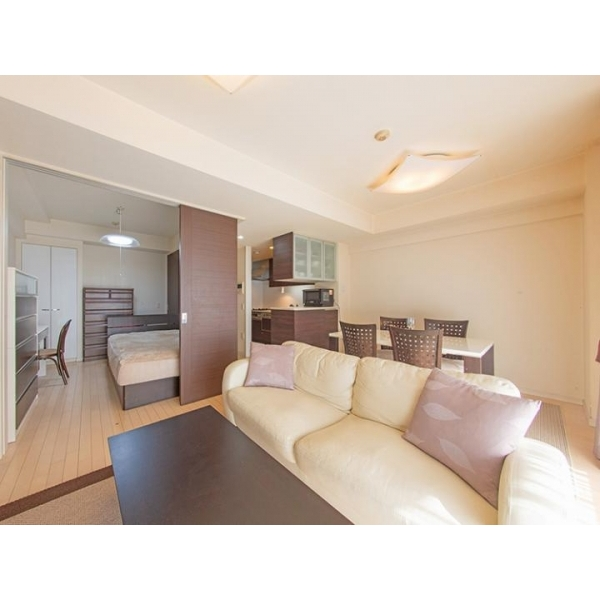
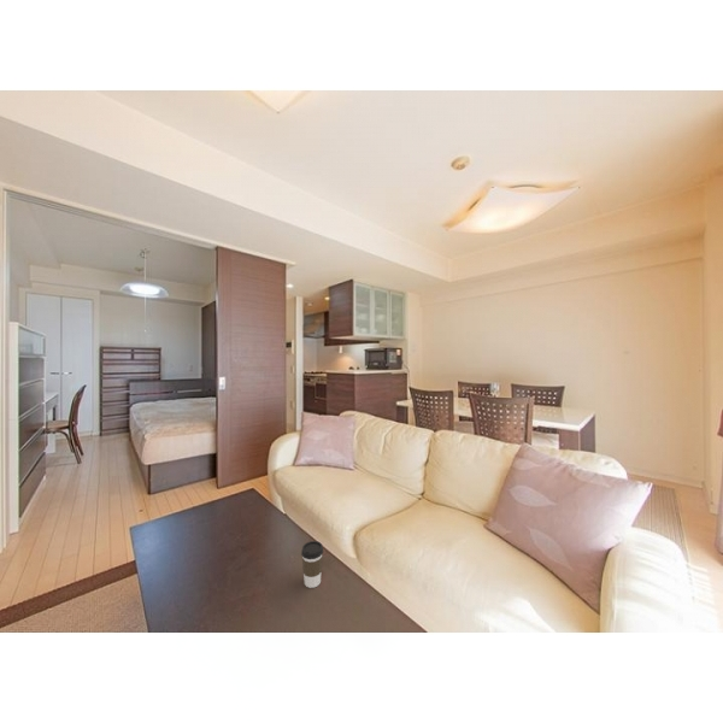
+ coffee cup [300,540,324,589]
